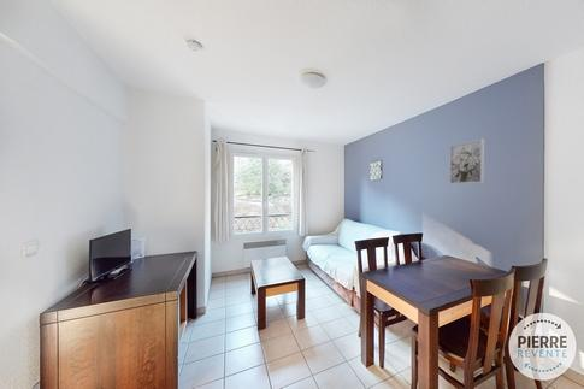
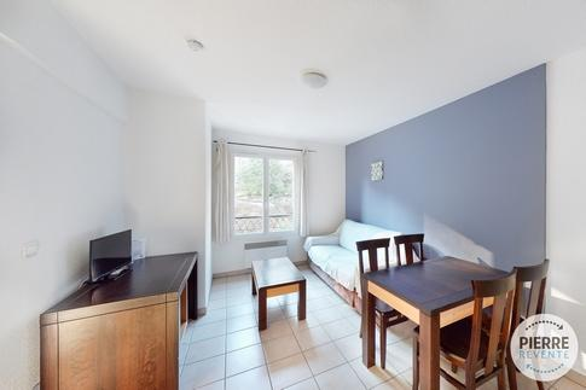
- wall art [448,137,485,185]
